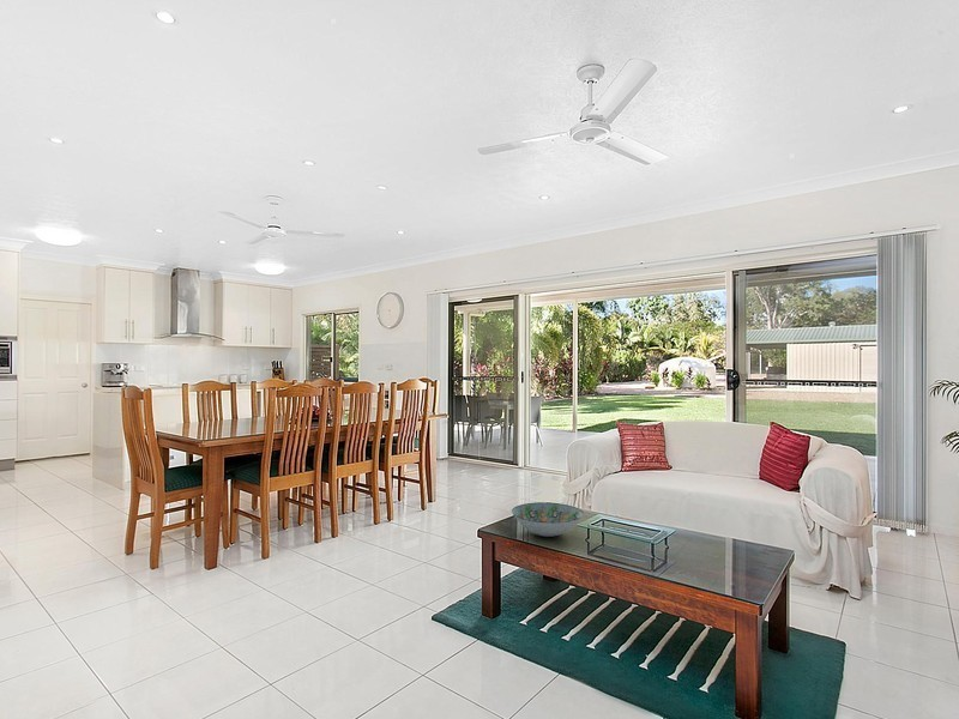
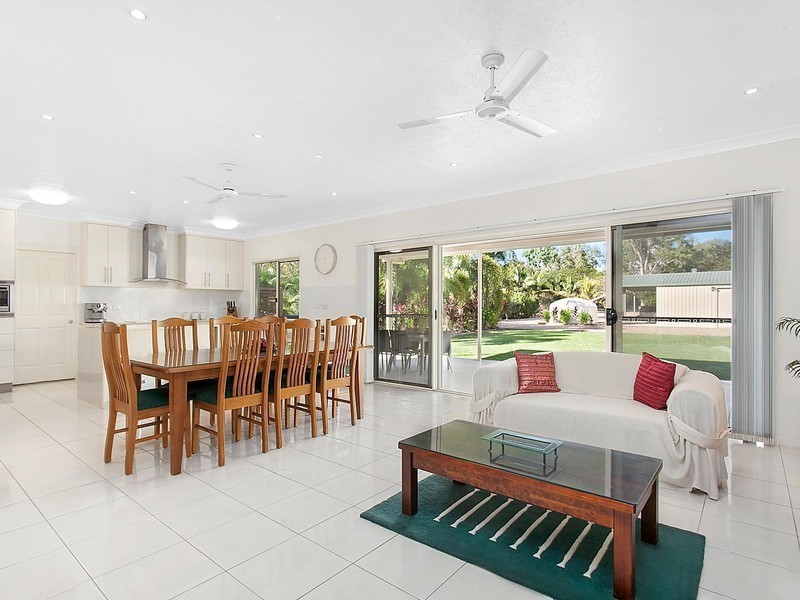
- decorative bowl [511,501,584,538]
